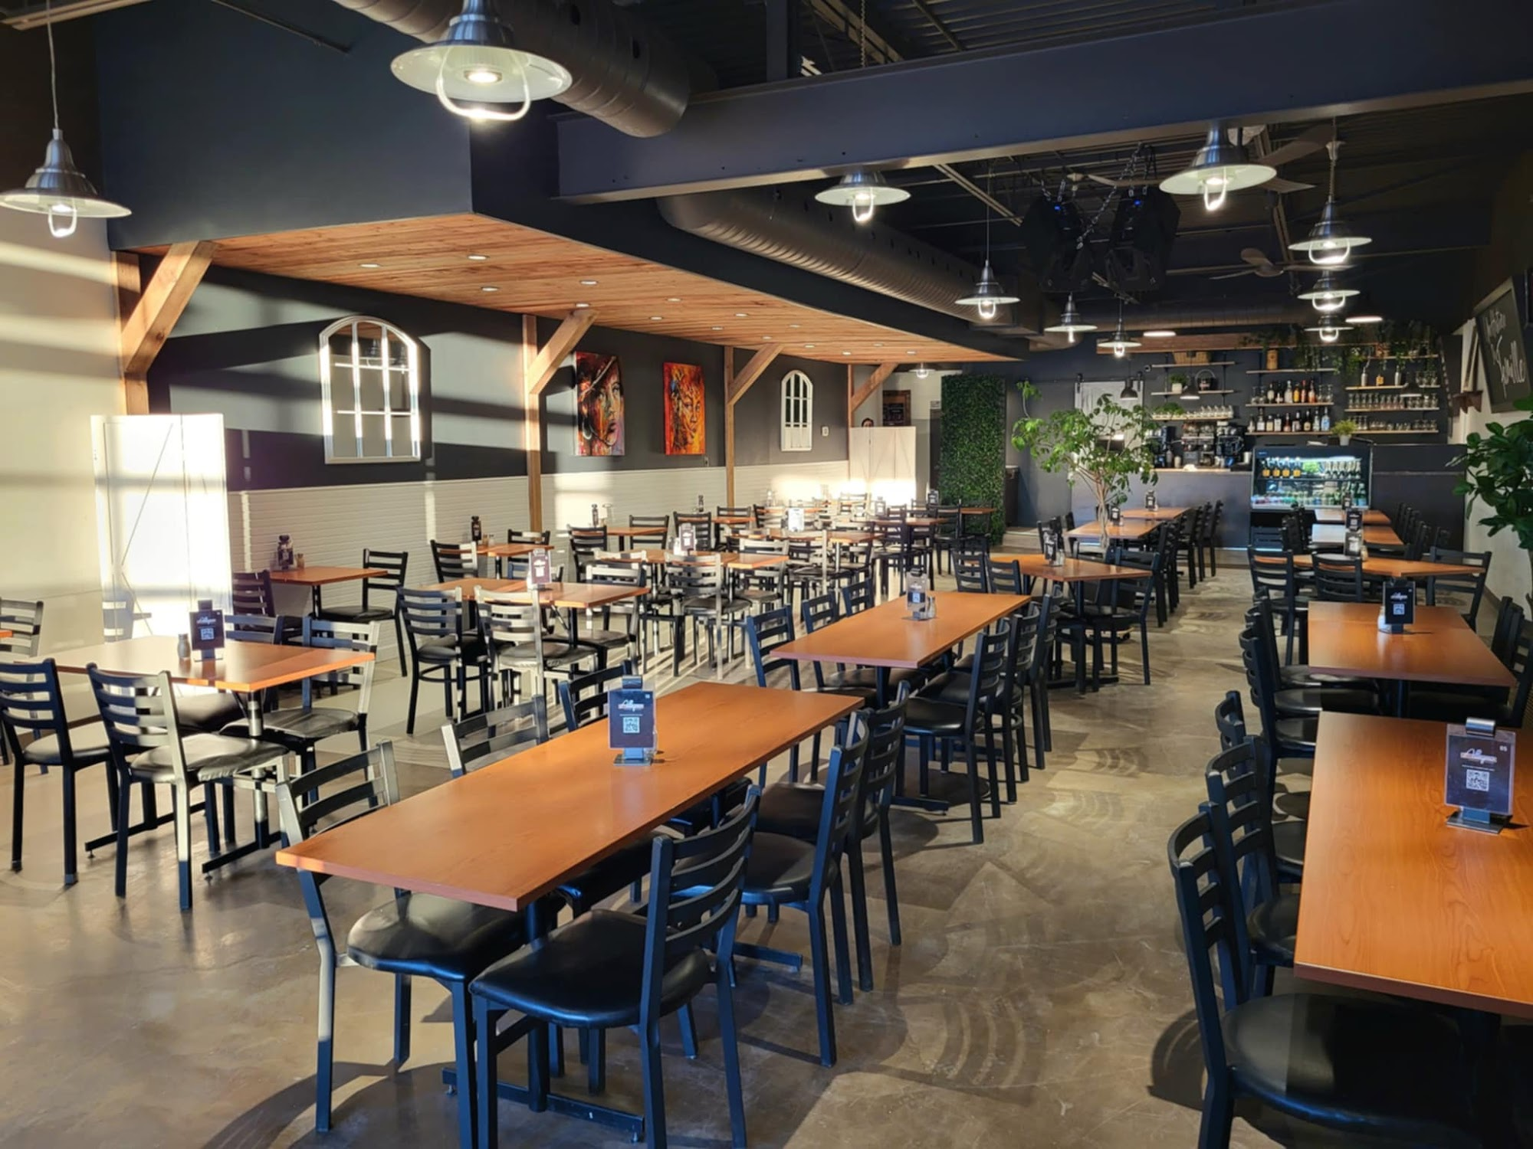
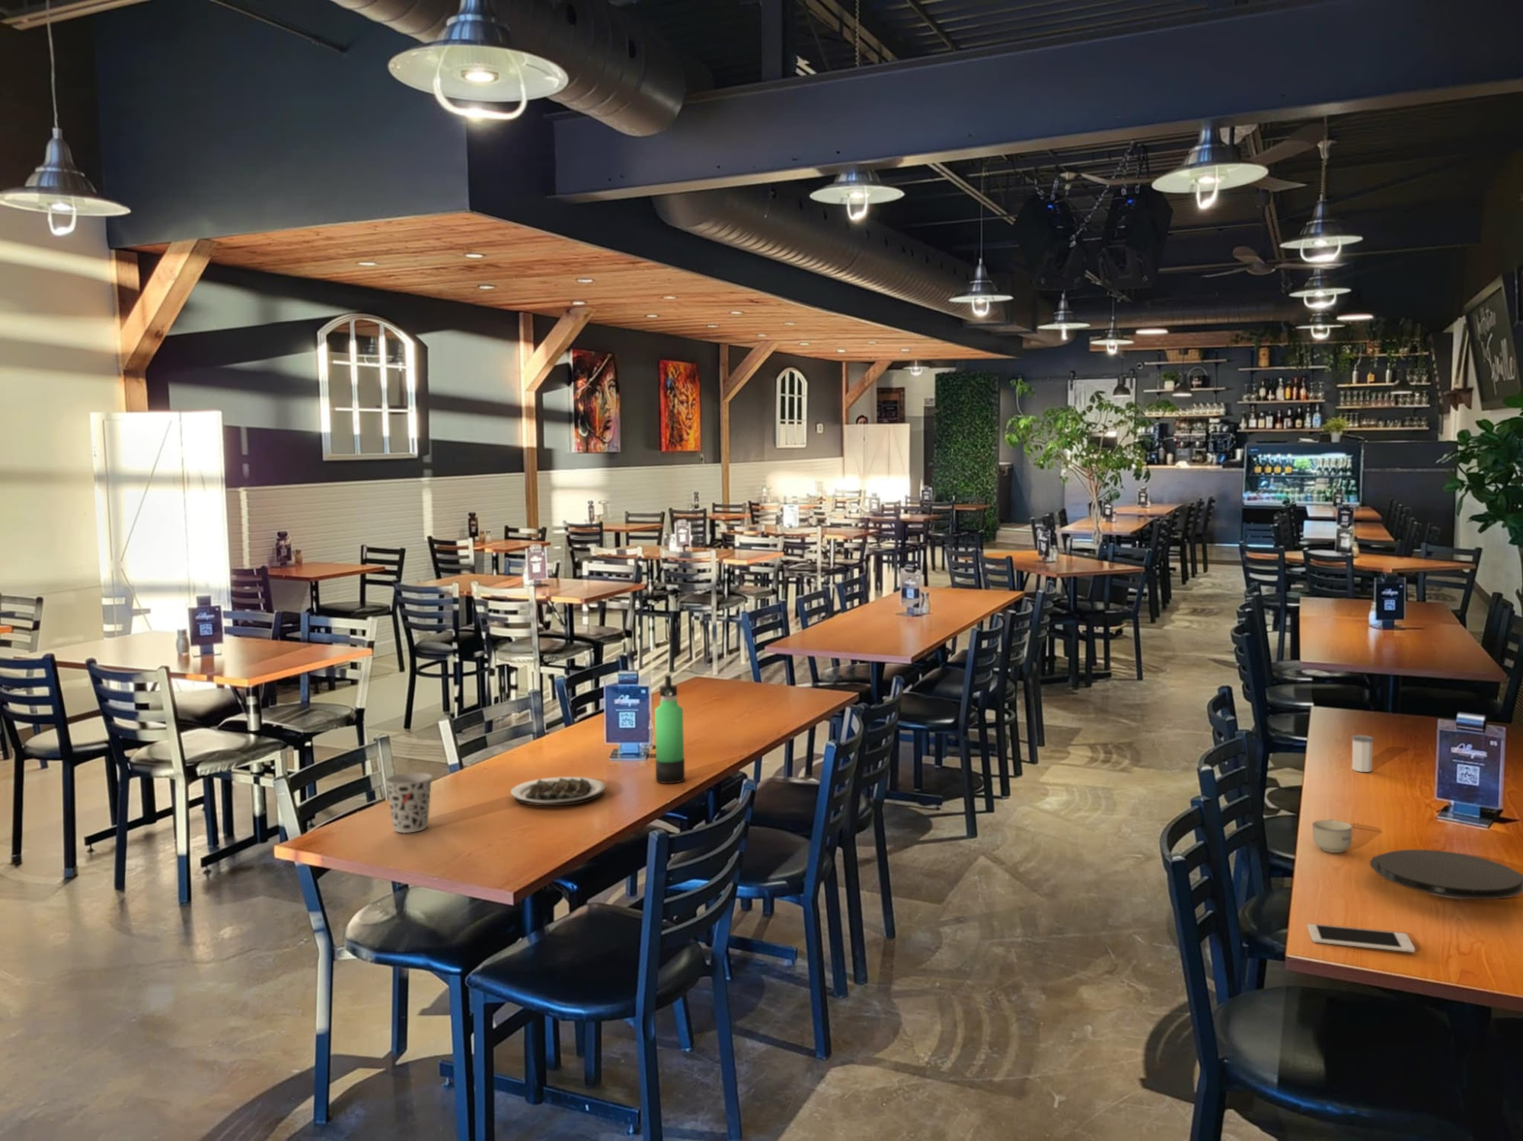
+ plate [1370,849,1523,900]
+ salt shaker [1350,735,1374,773]
+ thermos bottle [654,675,686,784]
+ cup [1311,819,1353,853]
+ plate [510,775,606,807]
+ cup [385,772,433,834]
+ cell phone [1307,923,1415,953]
